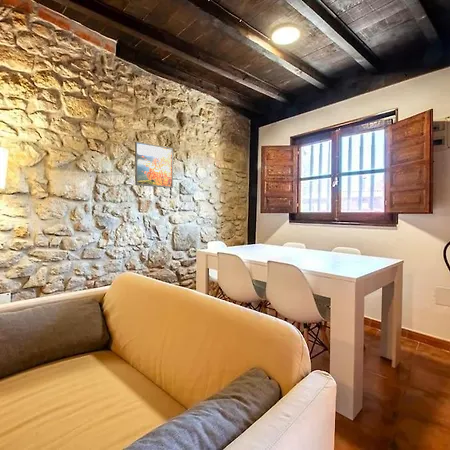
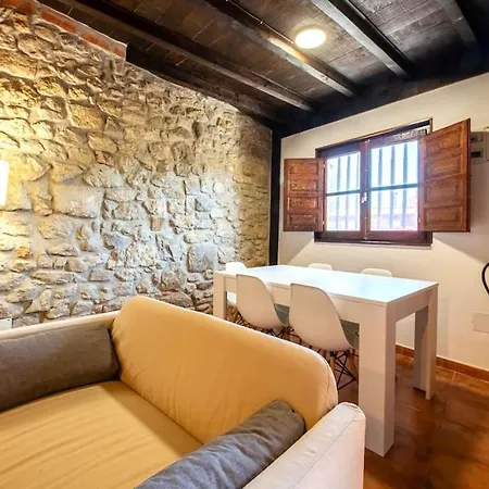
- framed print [134,141,174,189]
